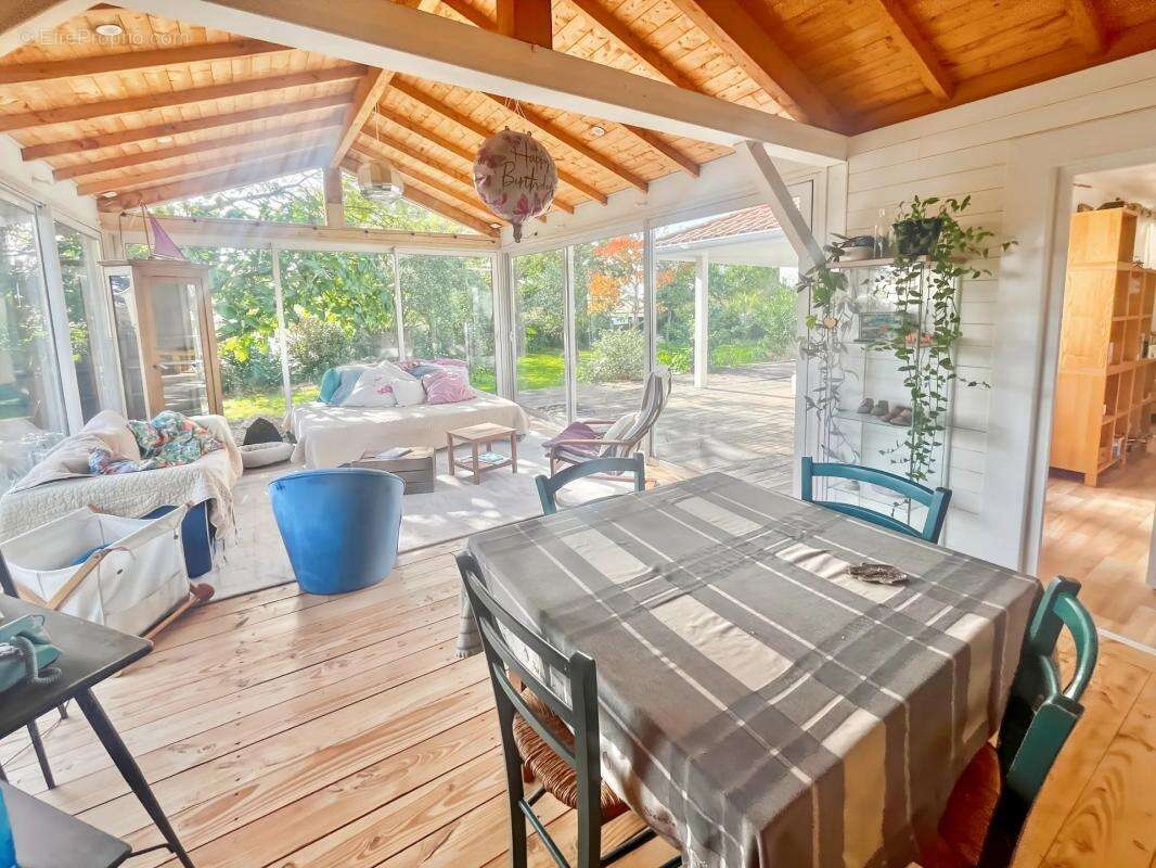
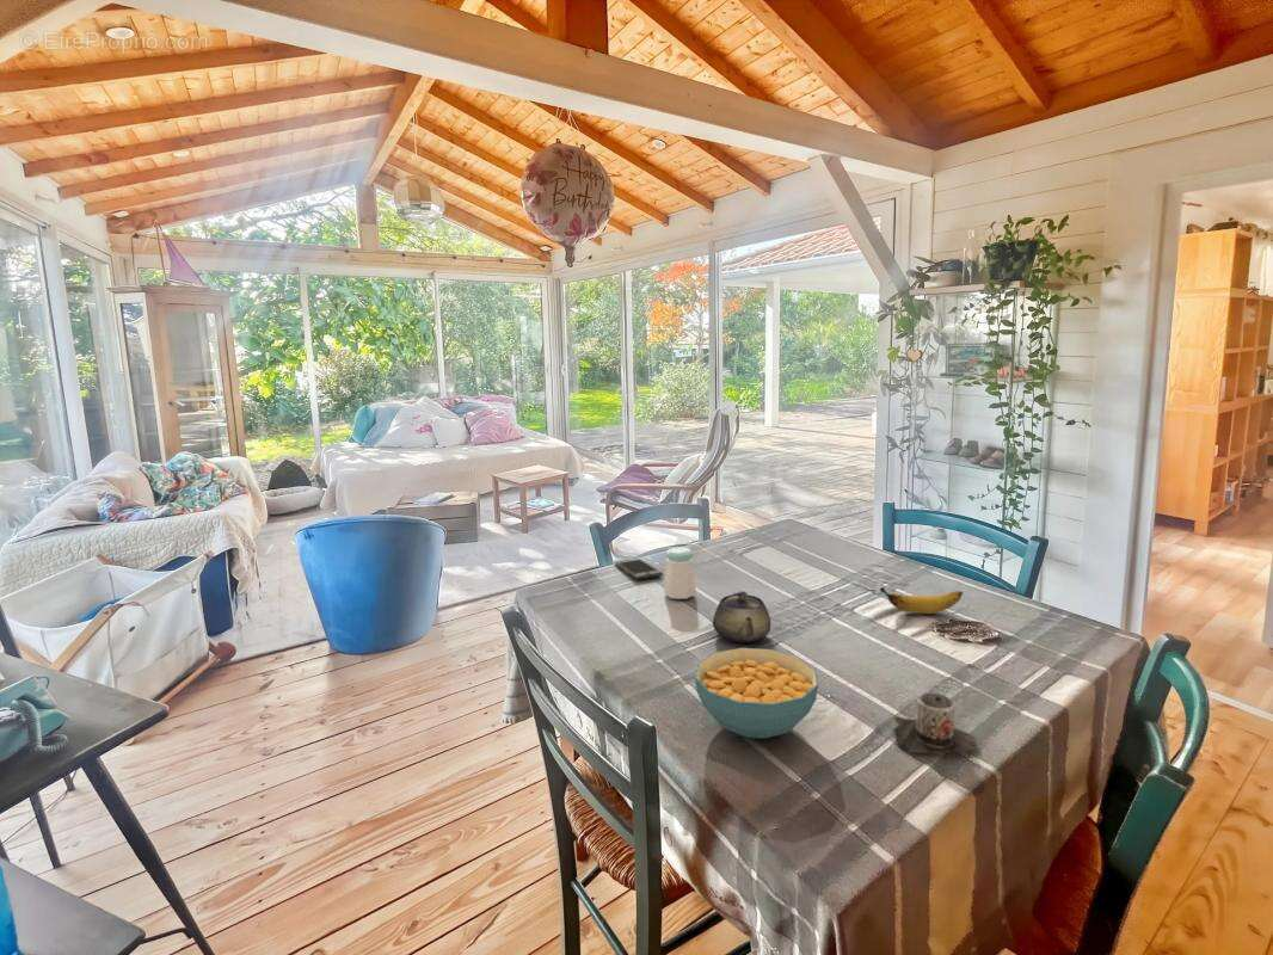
+ smartphone [614,557,664,581]
+ teapot [712,590,771,645]
+ cereal bowl [694,647,819,740]
+ banana [879,586,964,615]
+ salt shaker [663,546,697,600]
+ mug [892,691,978,754]
